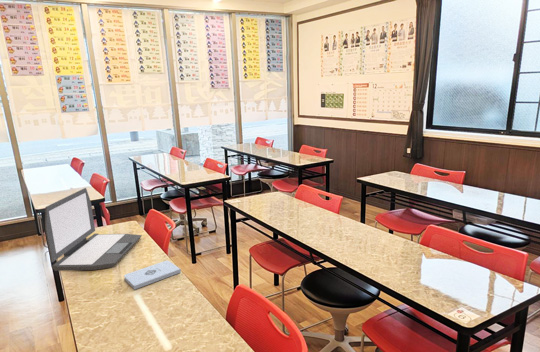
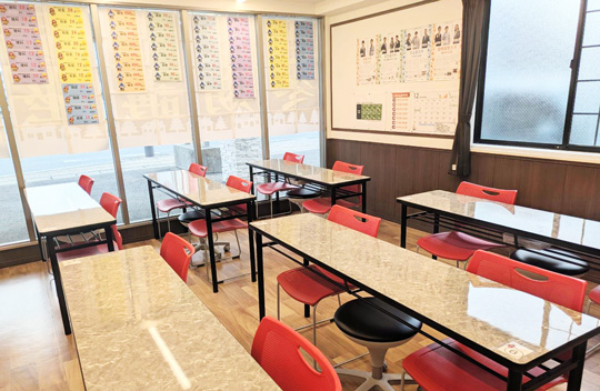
- notepad [123,260,182,290]
- laptop [44,187,142,272]
